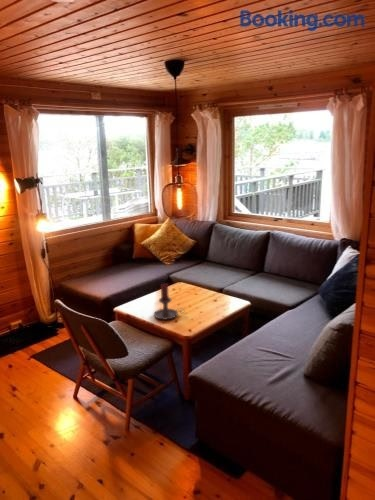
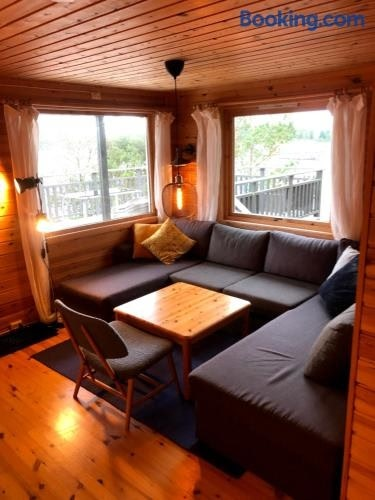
- candle holder [153,282,186,321]
